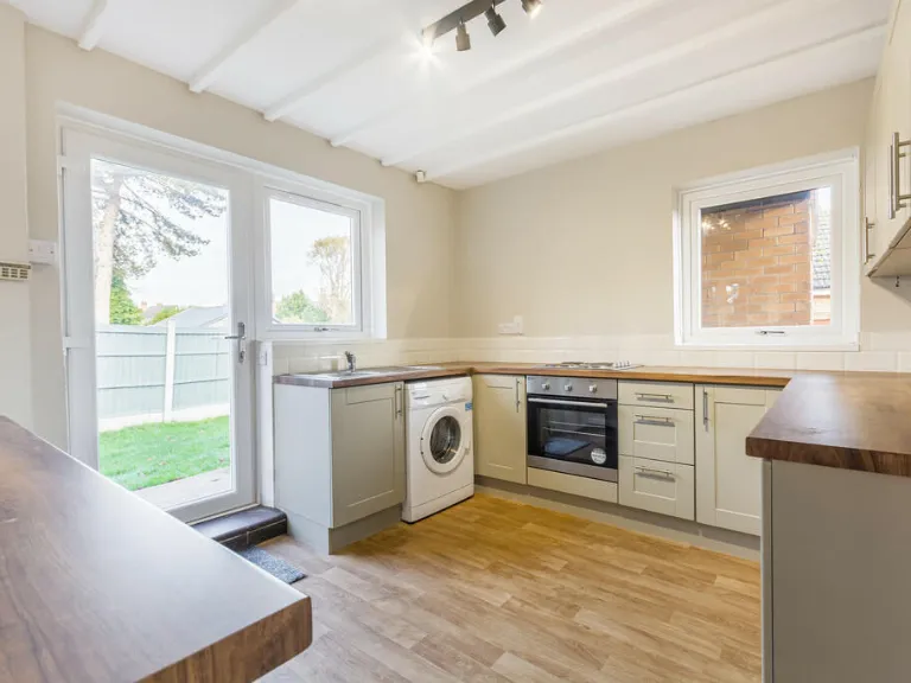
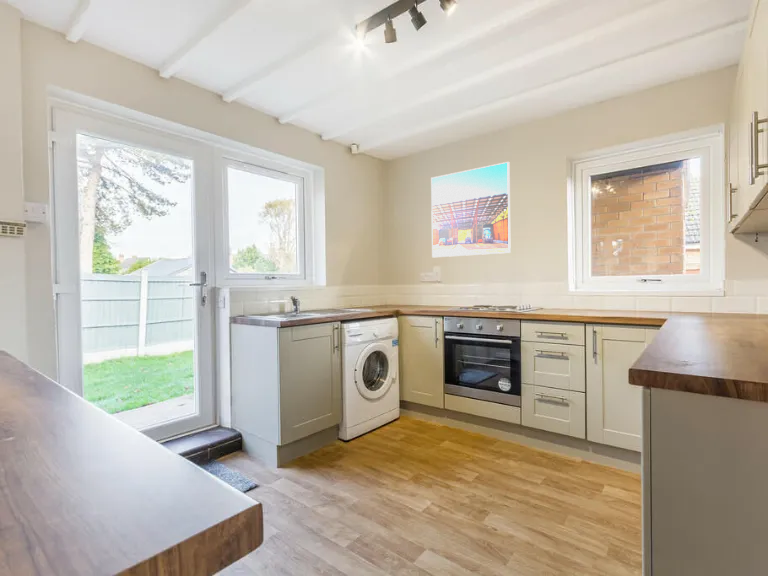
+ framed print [430,161,512,258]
